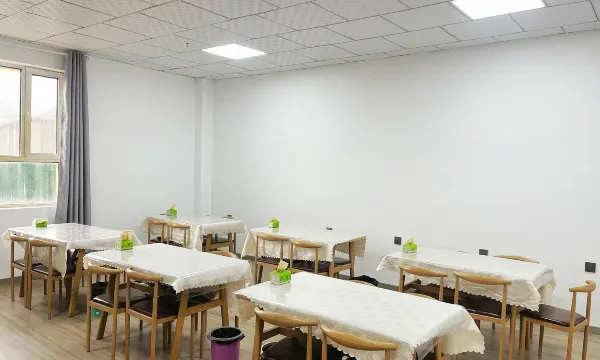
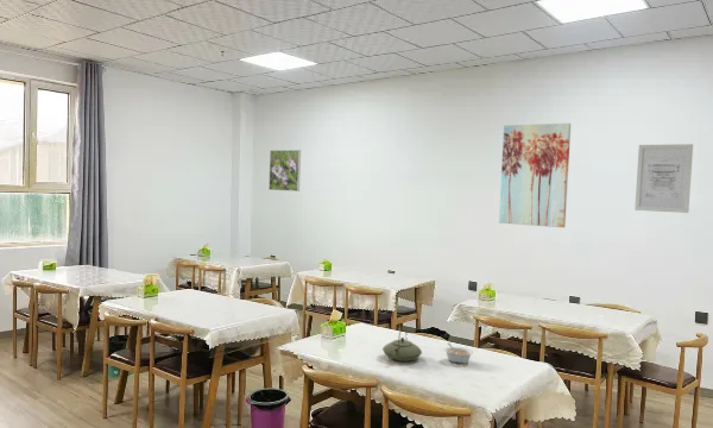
+ wall art [498,122,572,228]
+ teapot [381,326,423,363]
+ legume [443,342,474,365]
+ wall art [633,143,694,214]
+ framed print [267,149,302,193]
